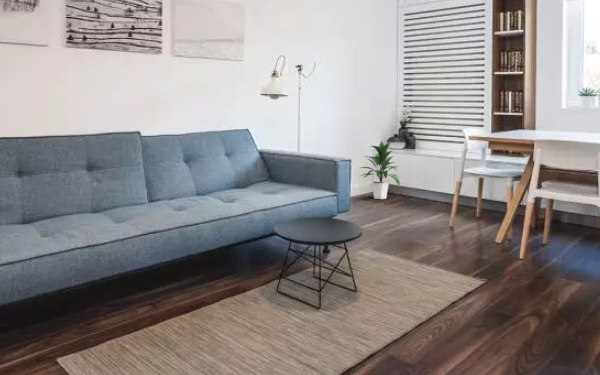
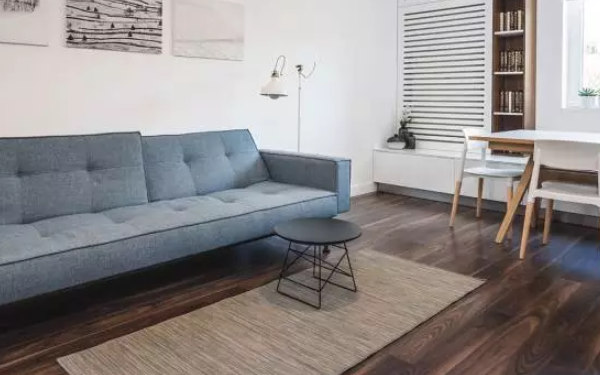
- indoor plant [360,140,401,200]
